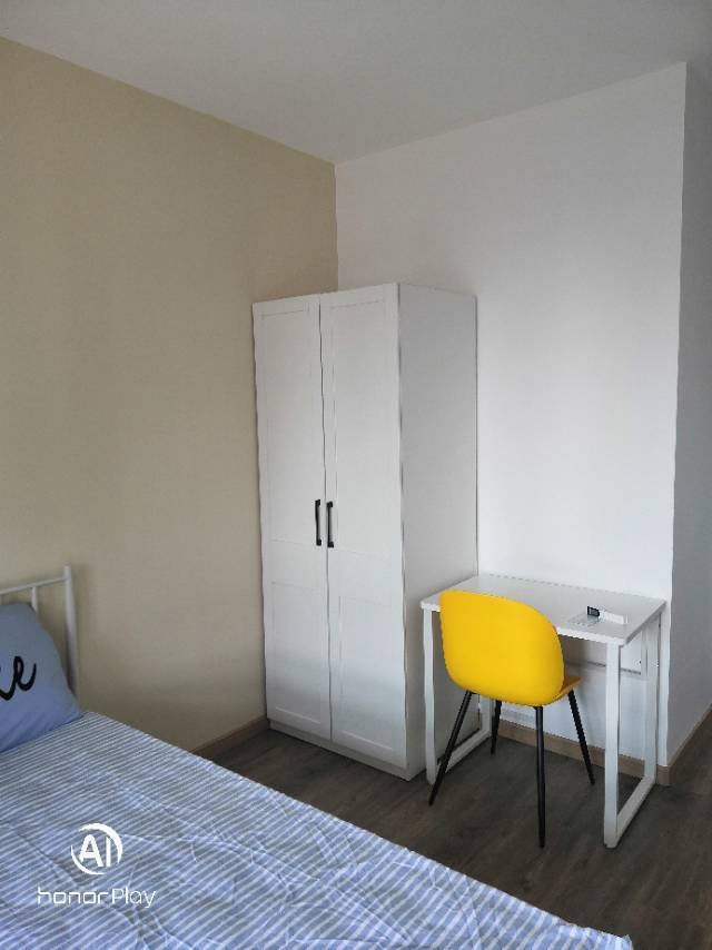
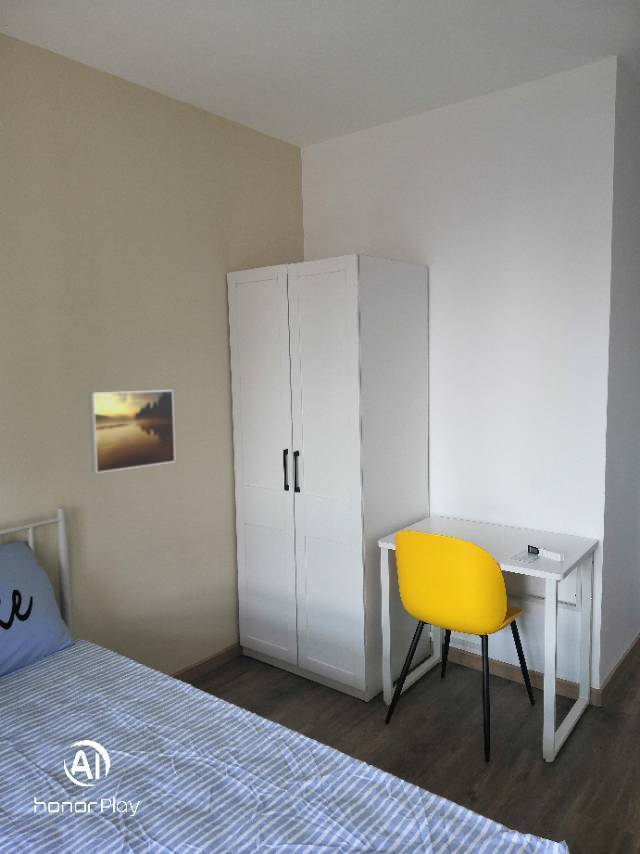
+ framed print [88,389,176,474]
